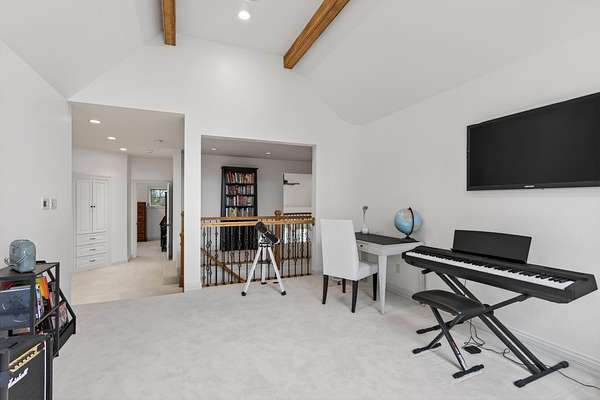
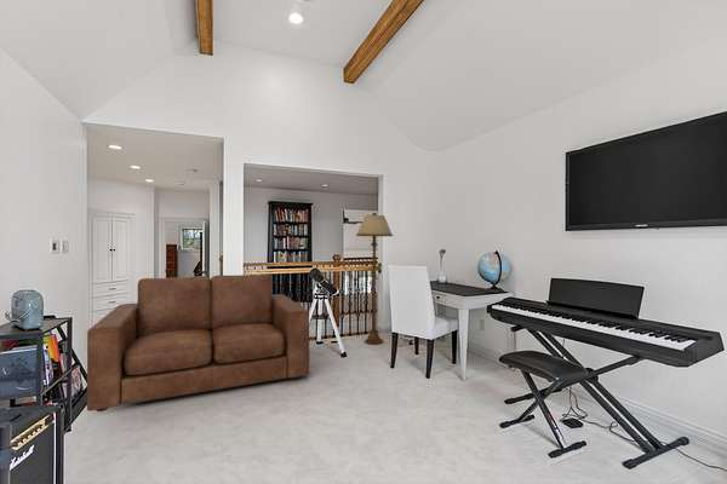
+ floor lamp [355,212,394,346]
+ sofa [86,272,310,413]
